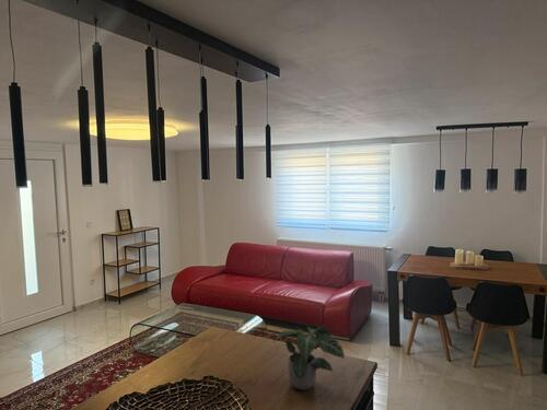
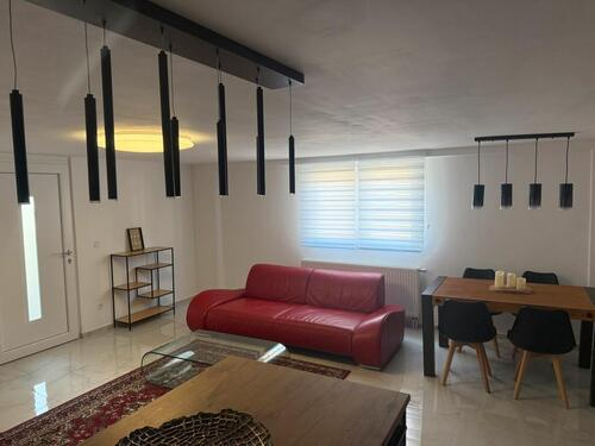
- potted plant [272,325,346,391]
